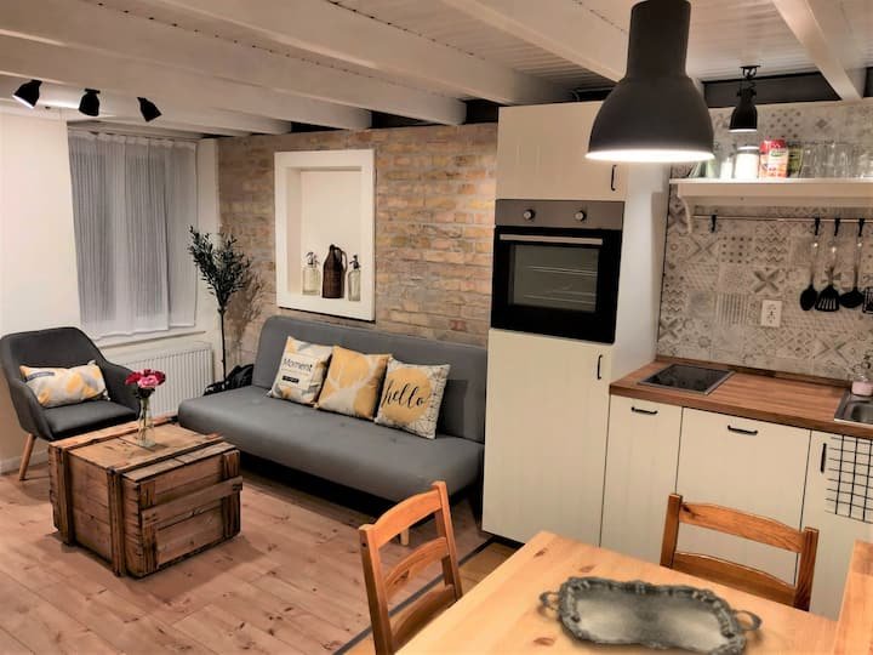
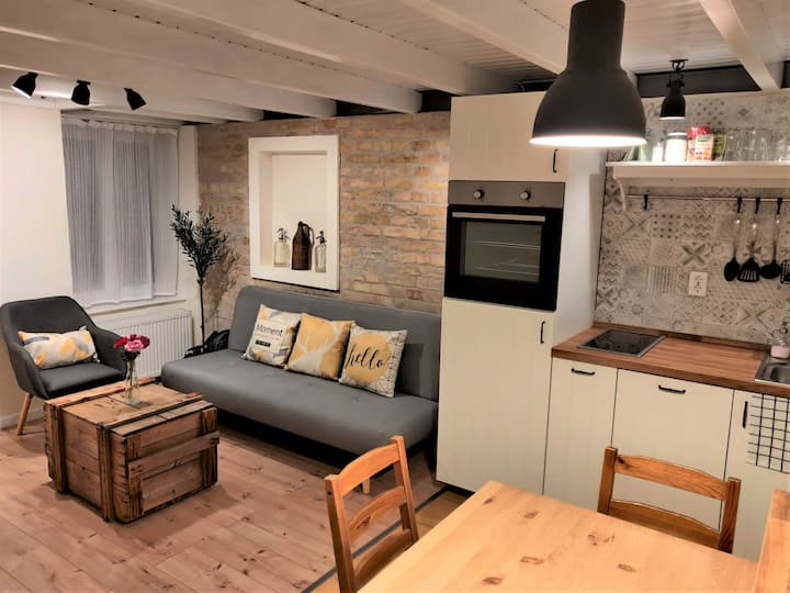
- serving tray [537,575,764,655]
